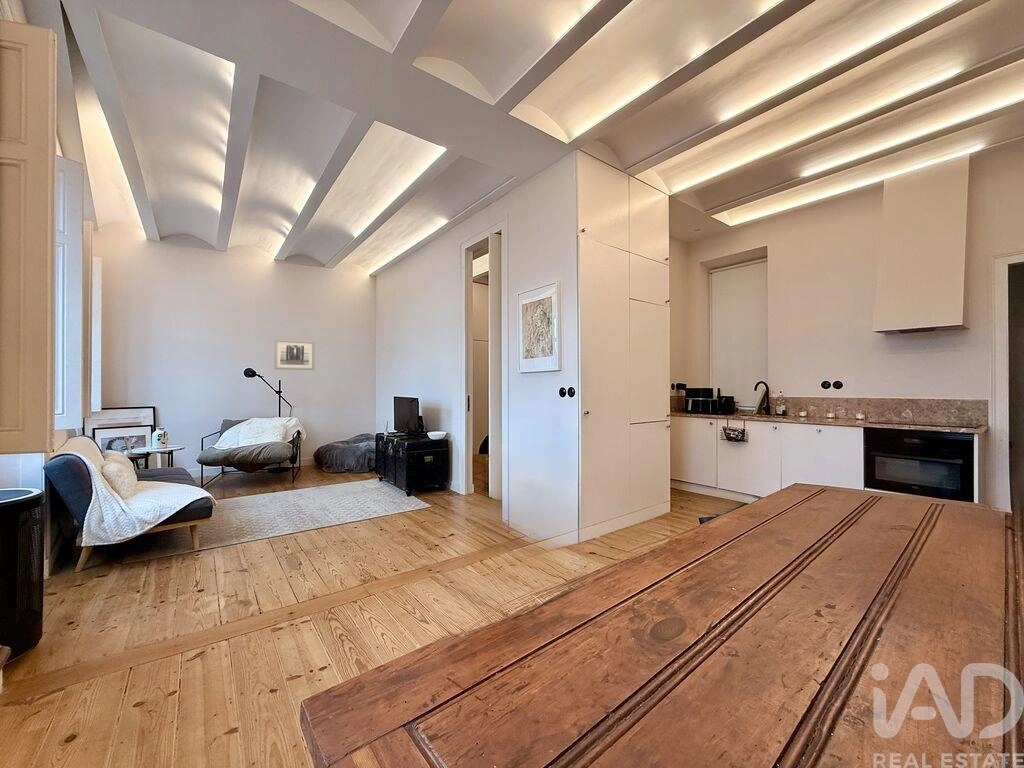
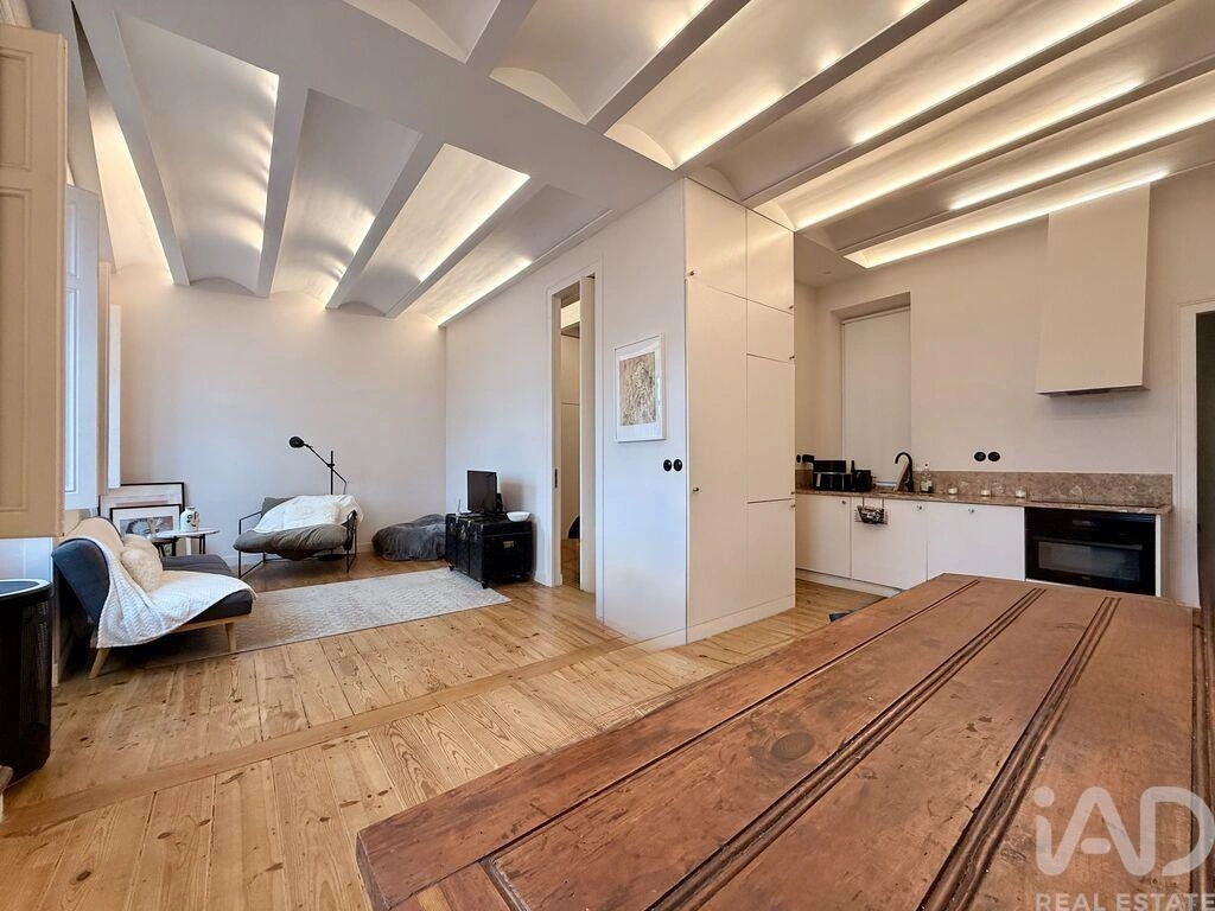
- wall art [274,338,315,371]
